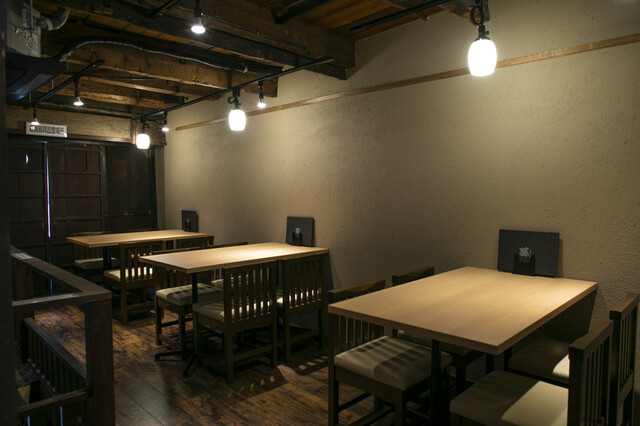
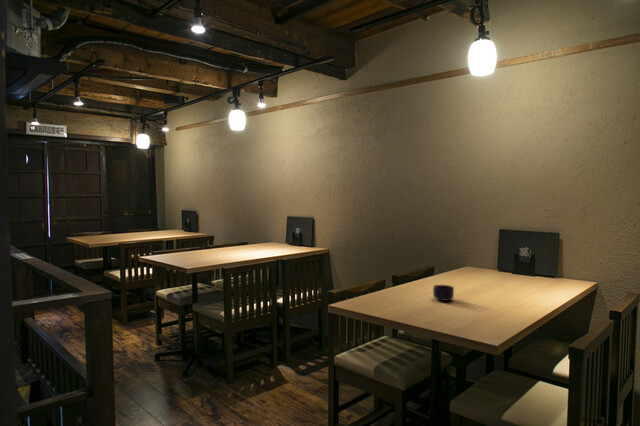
+ mug [432,284,455,302]
